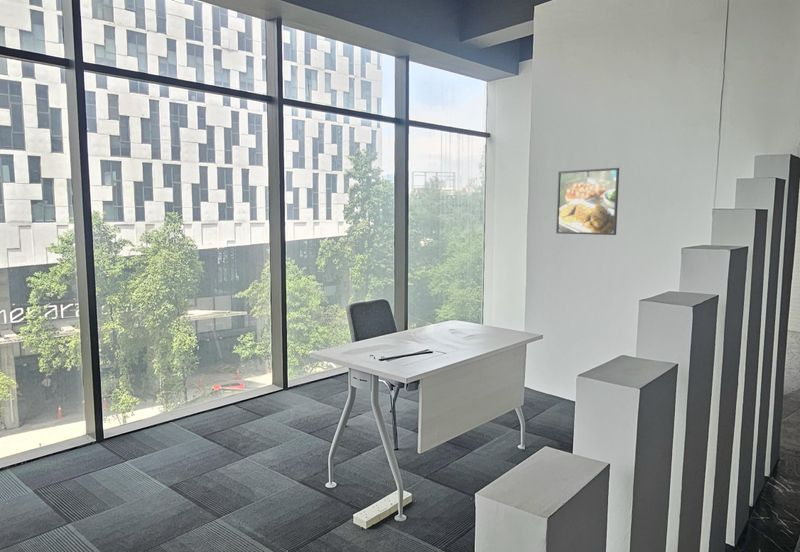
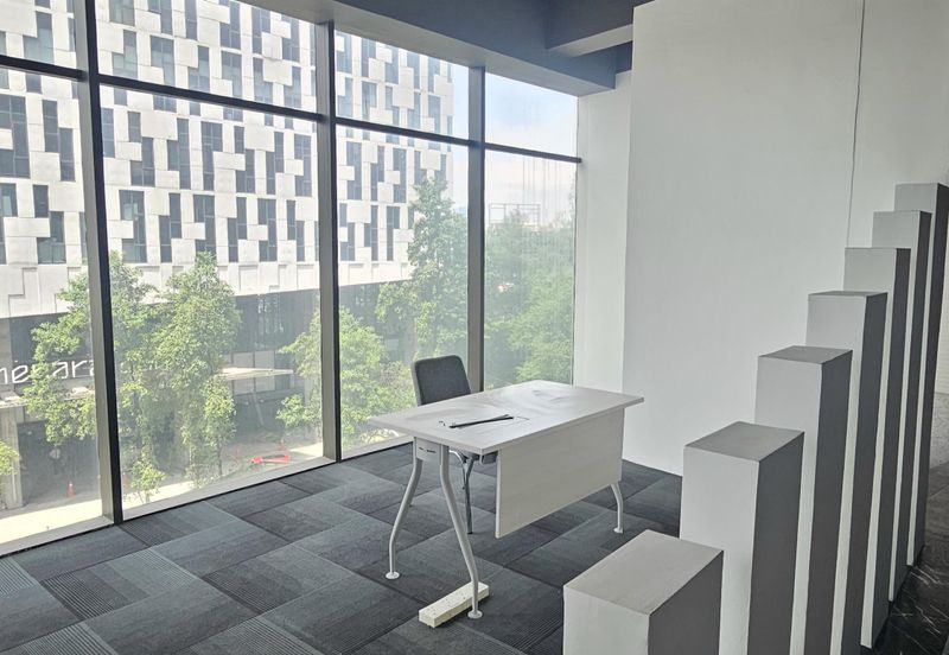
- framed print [555,167,620,236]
